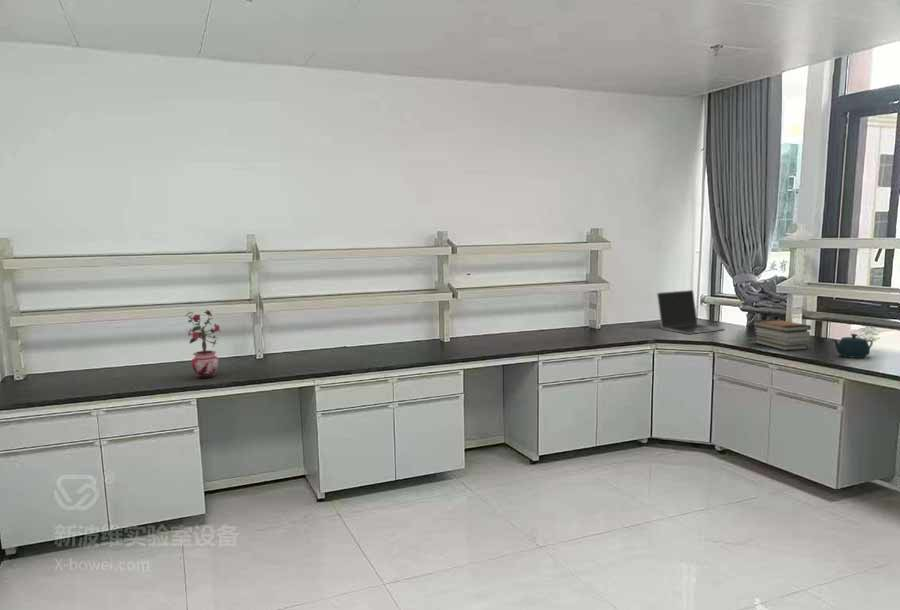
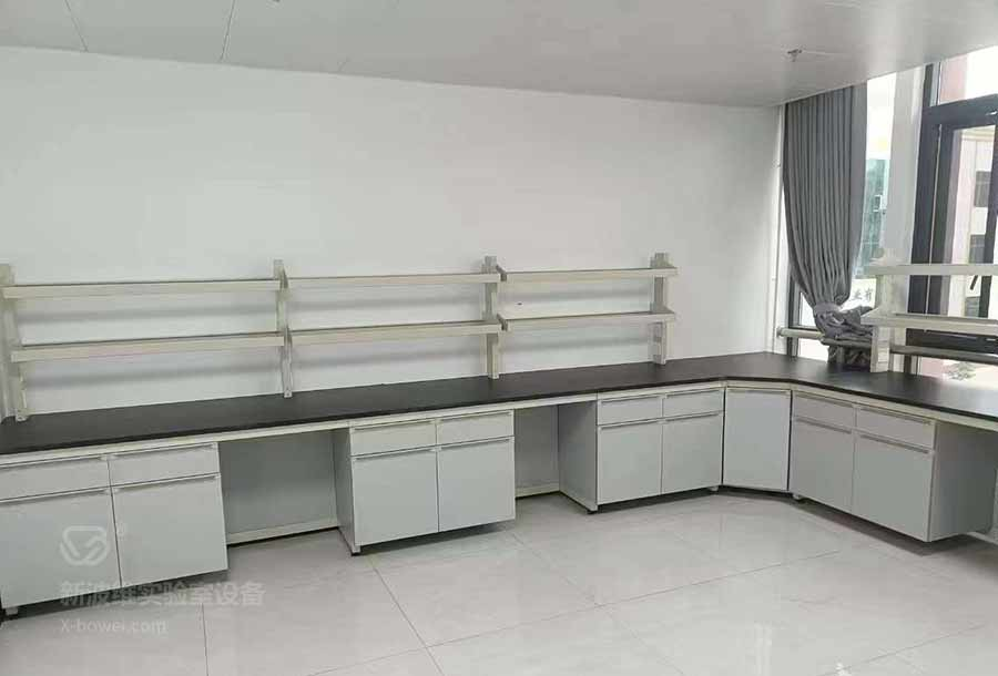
- laptop [656,289,726,335]
- teapot [832,333,874,359]
- book stack [751,318,812,351]
- potted plant [184,309,221,379]
